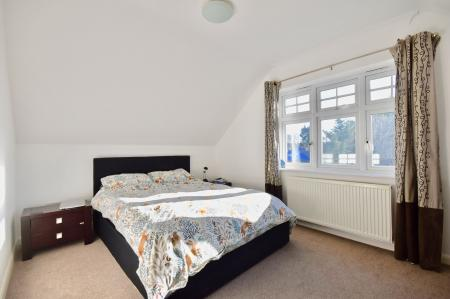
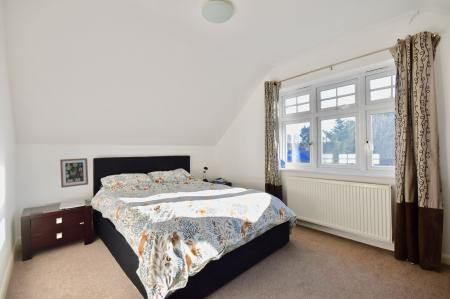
+ wall art [59,157,89,189]
